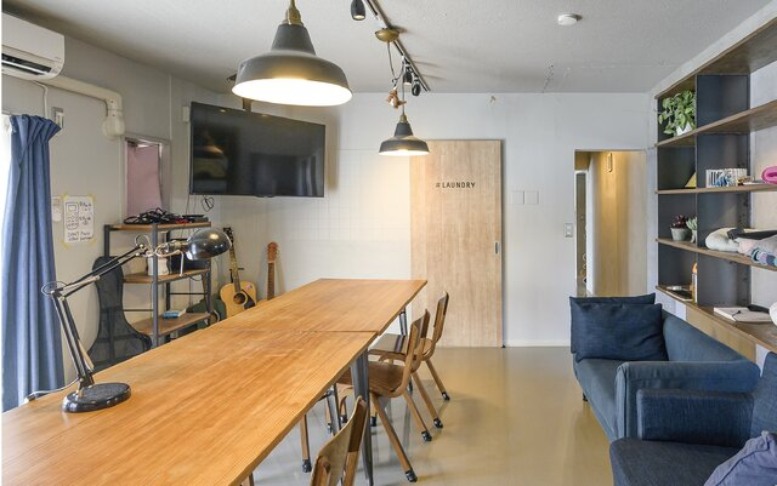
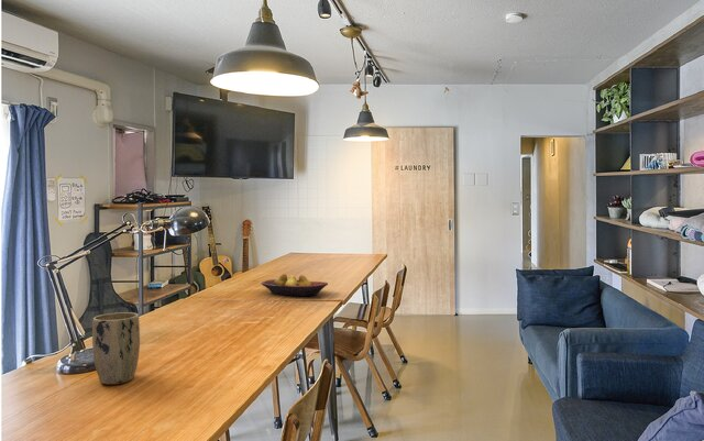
+ plant pot [91,311,141,385]
+ fruit bowl [261,273,329,297]
